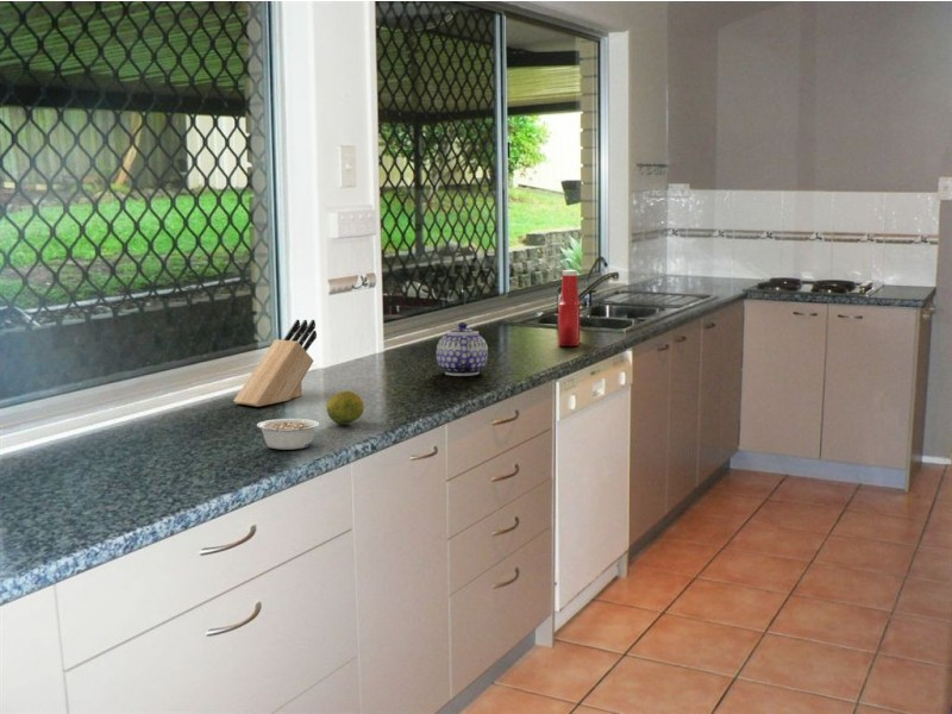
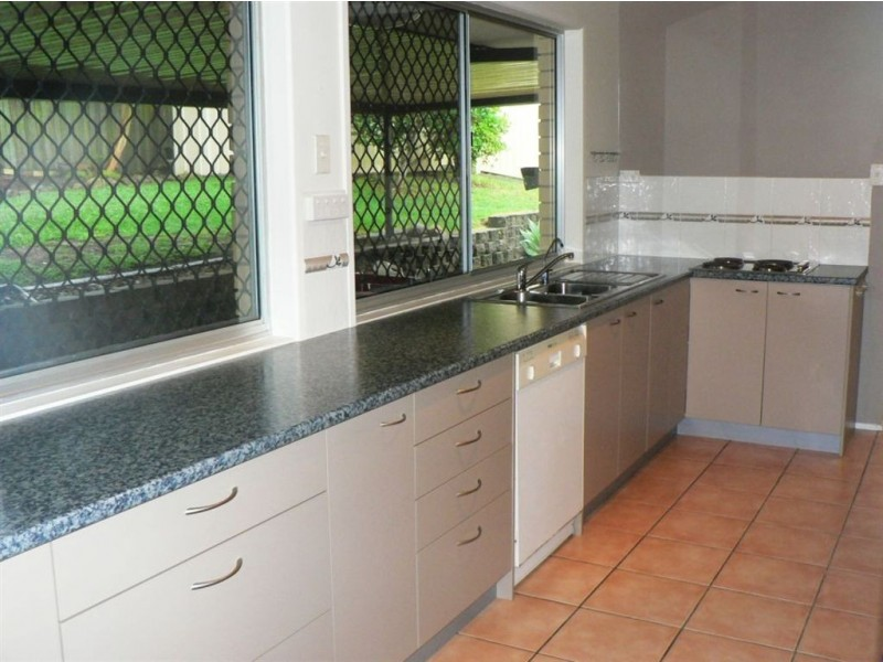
- soap bottle [557,269,582,347]
- knife block [232,319,318,407]
- teapot [436,321,489,377]
- legume [256,418,320,451]
- fruit [326,390,365,425]
